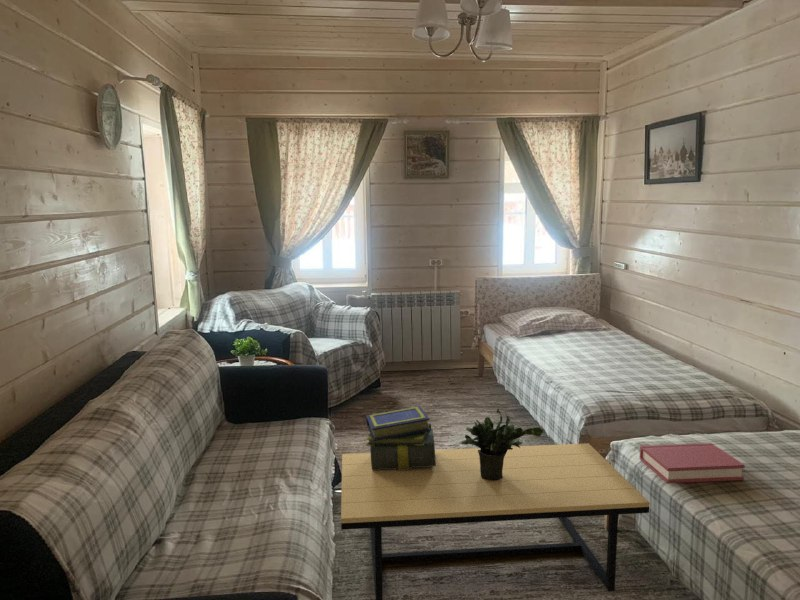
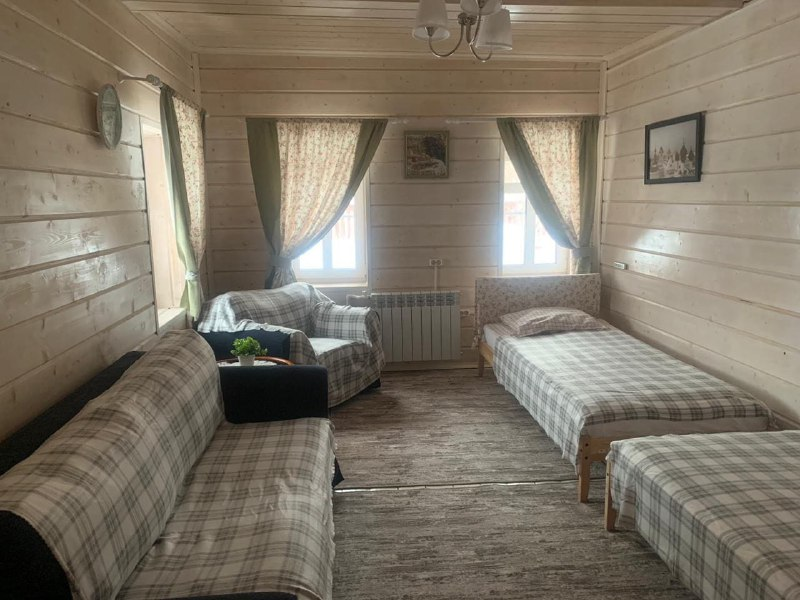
- hardback book [639,442,746,484]
- coffee table [340,442,651,600]
- stack of books [365,405,436,470]
- potted plant [460,408,545,481]
